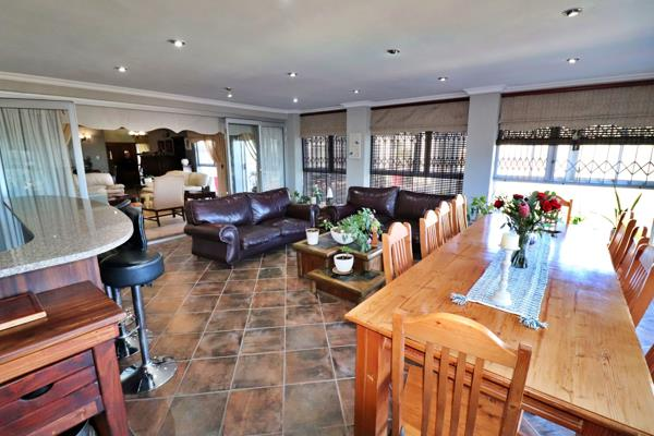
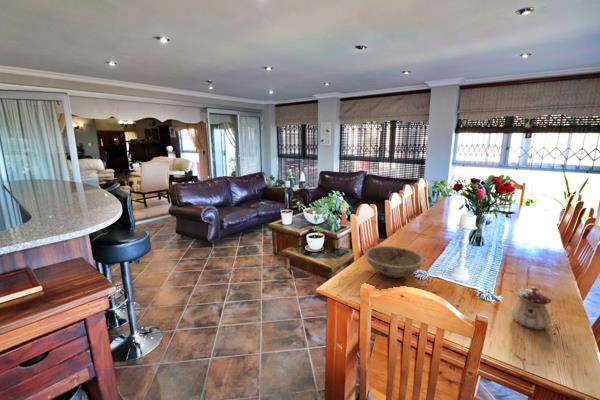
+ teapot [510,286,552,331]
+ bowl [363,245,425,279]
